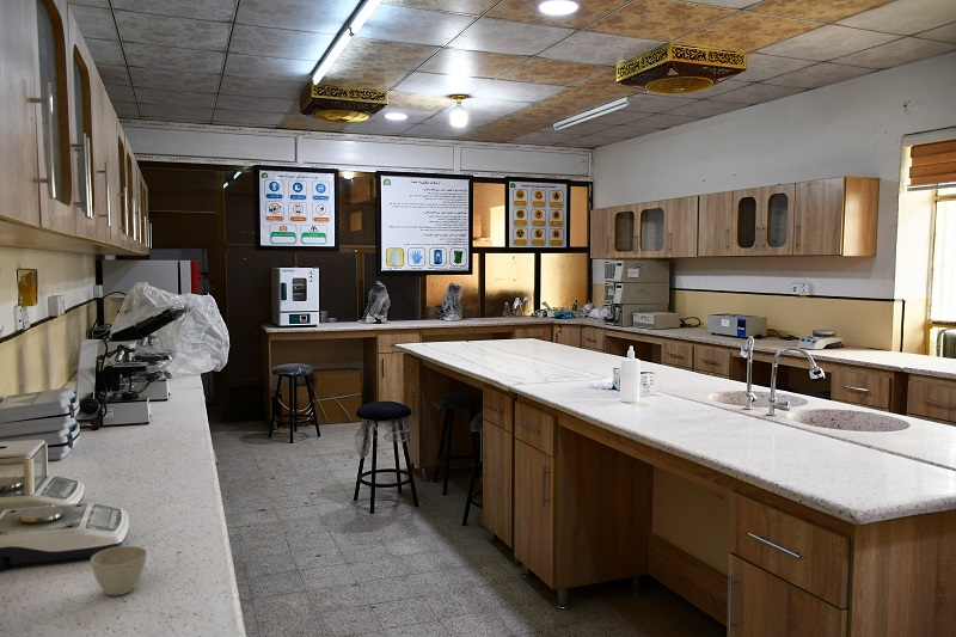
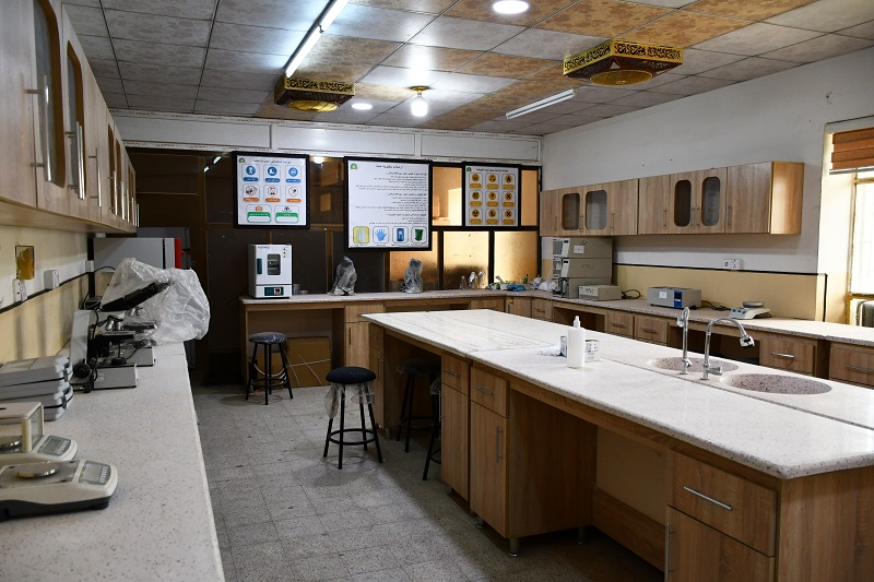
- flower pot [90,545,148,596]
